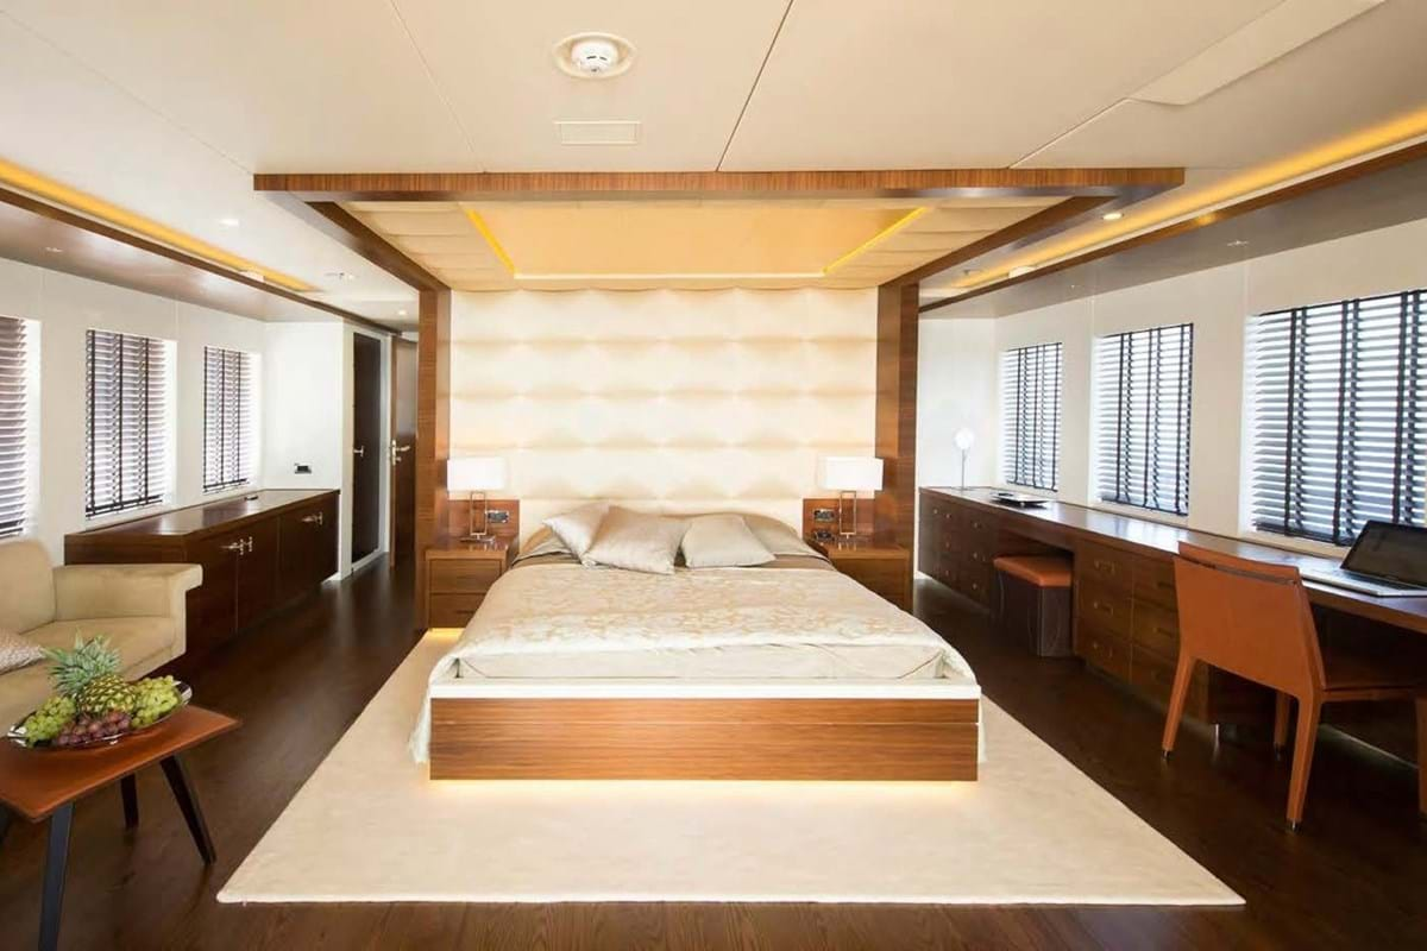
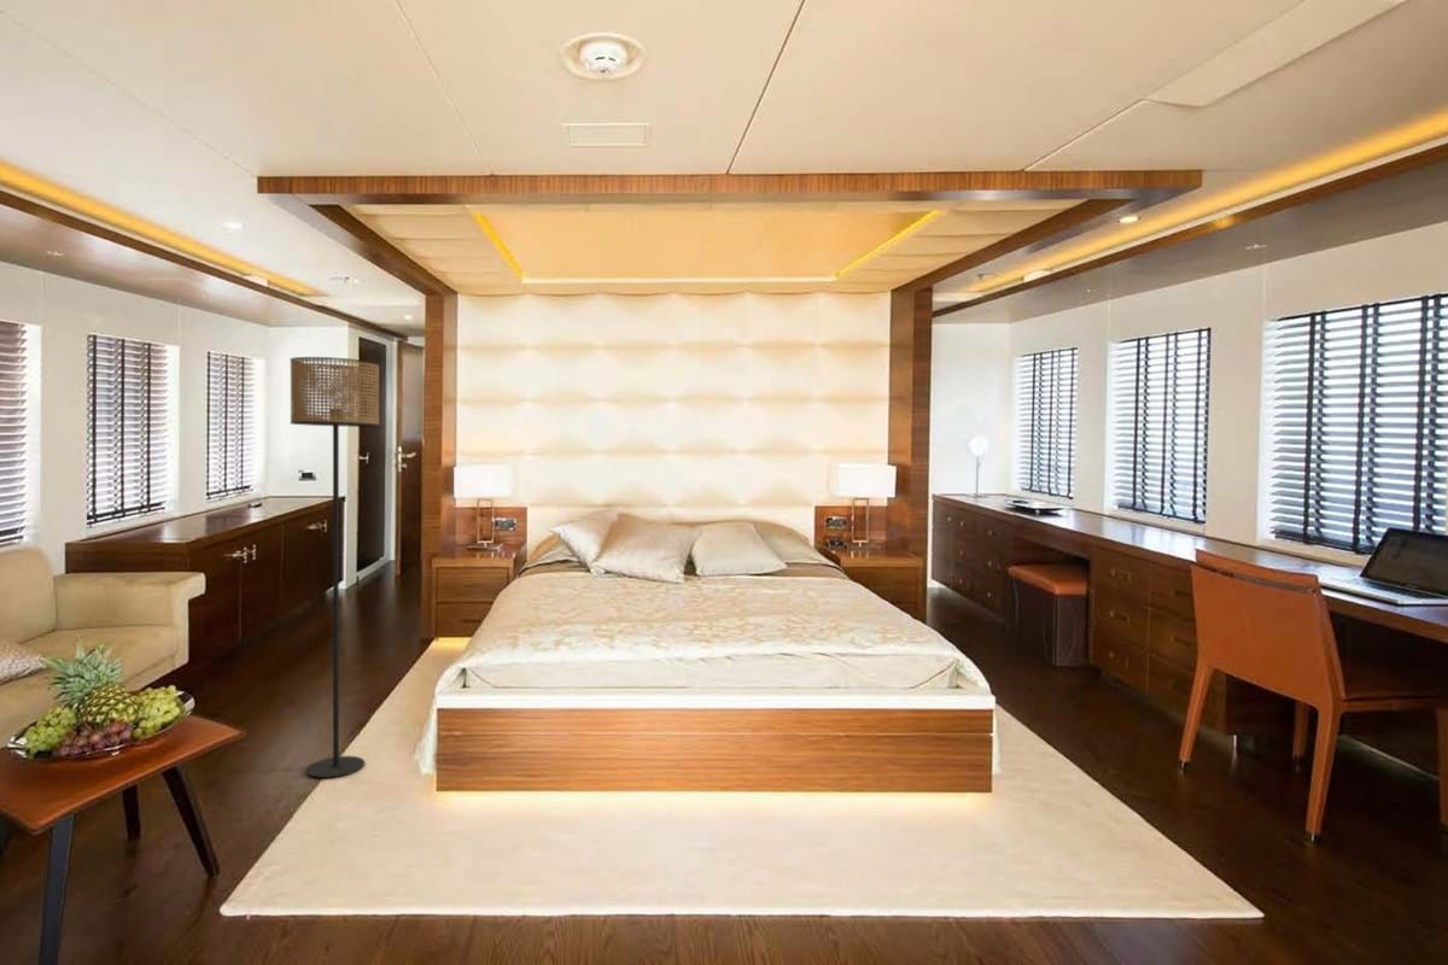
+ floor lamp [288,356,380,779]
